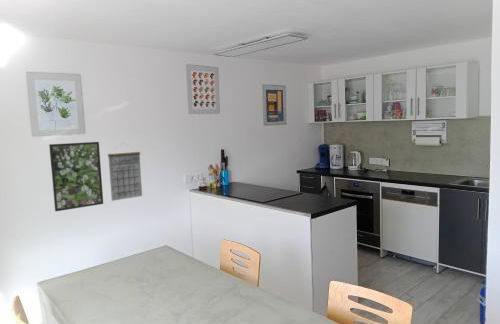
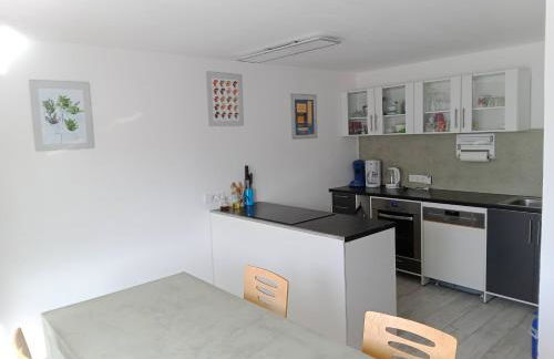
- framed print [48,141,104,212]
- calendar [107,141,143,202]
